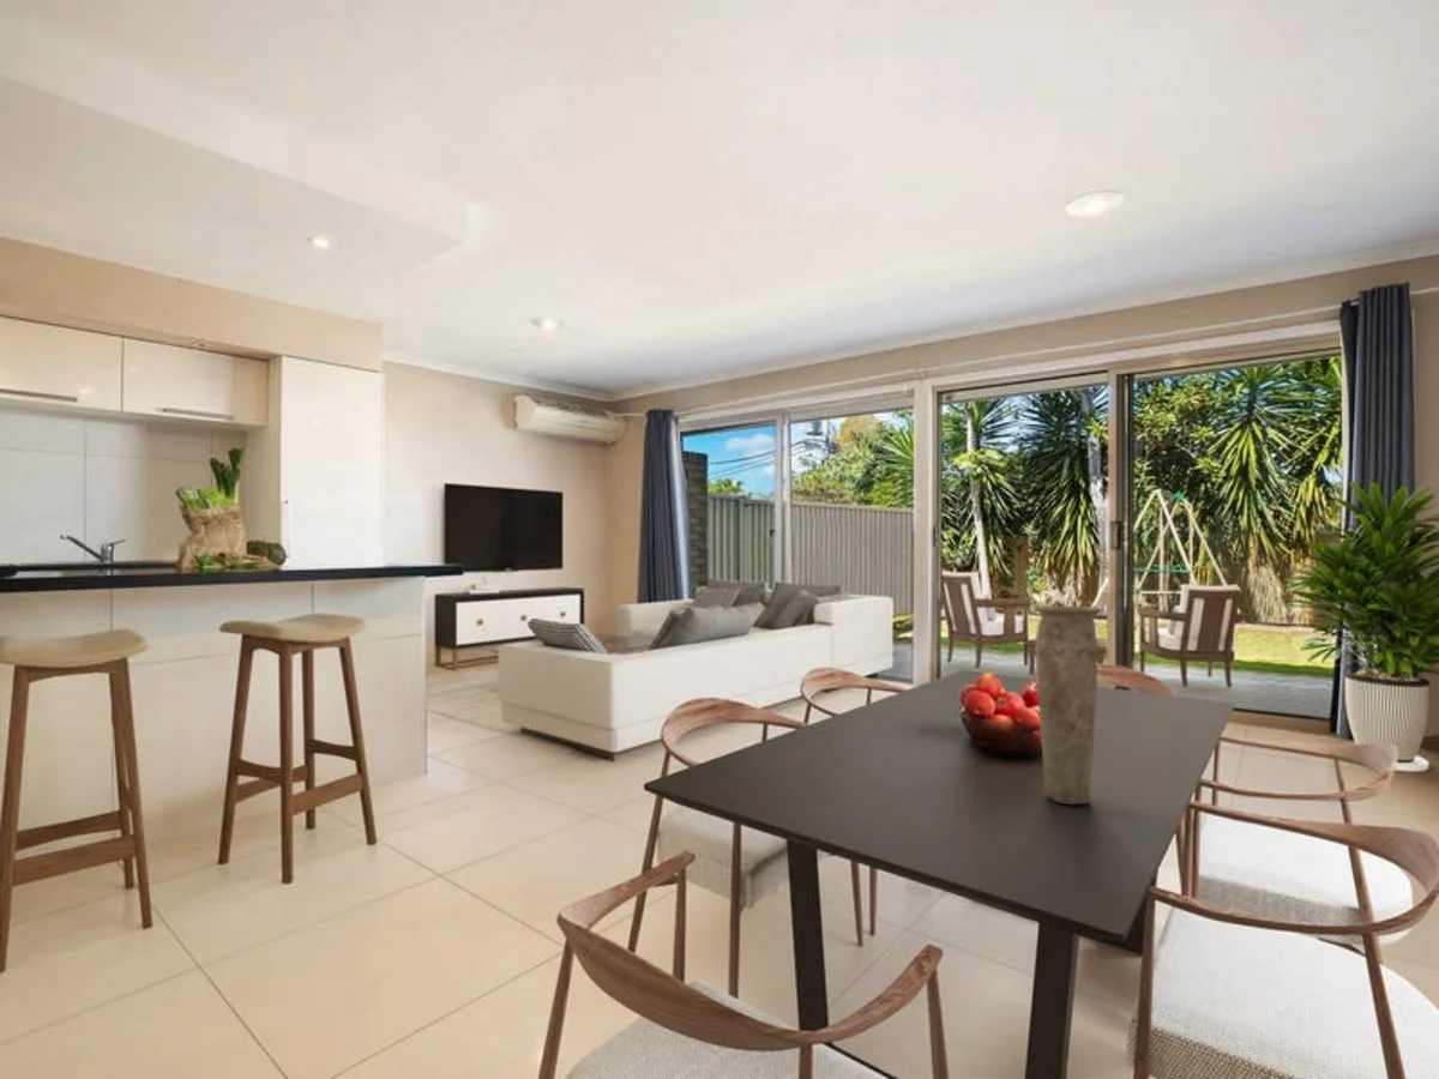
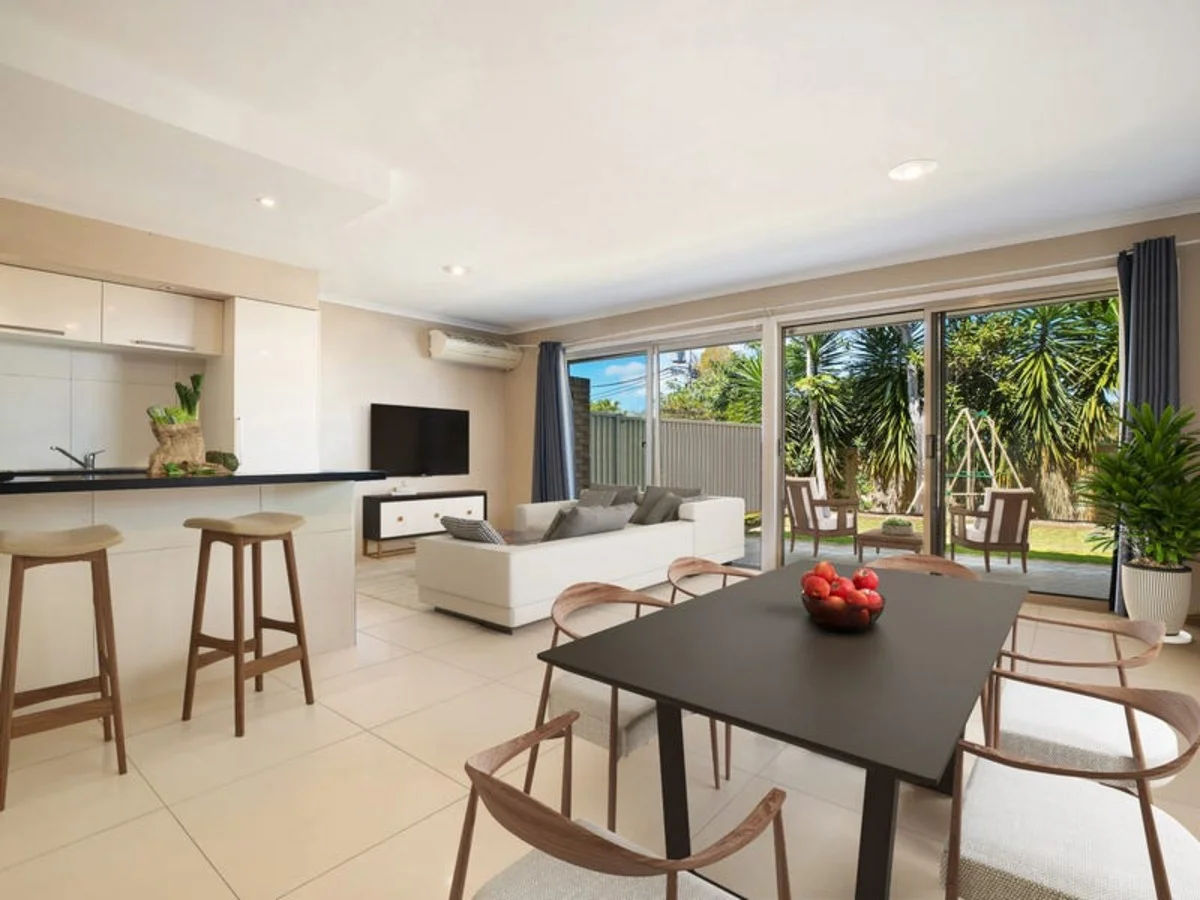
- vase [1032,604,1103,806]
